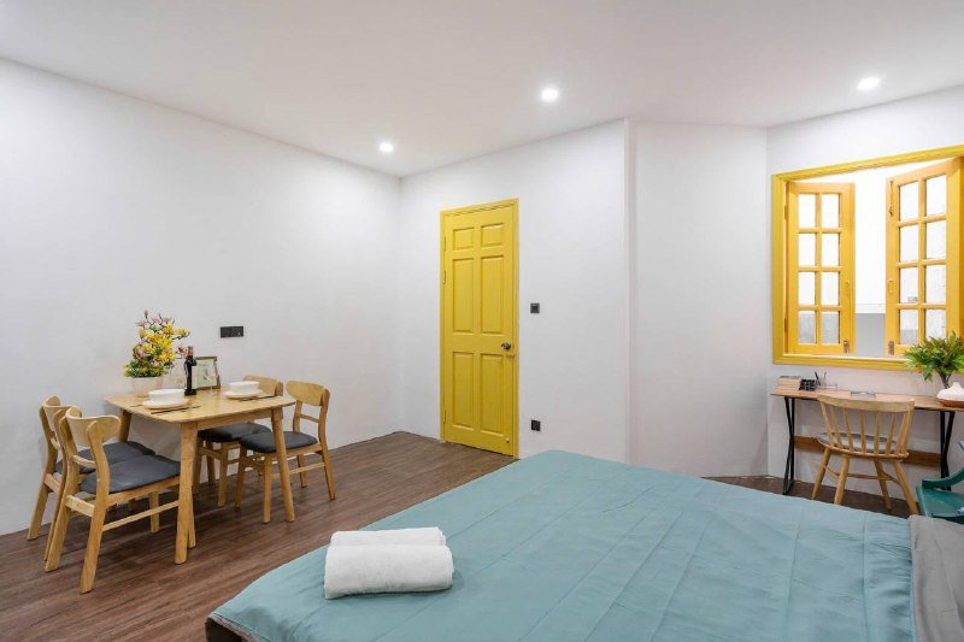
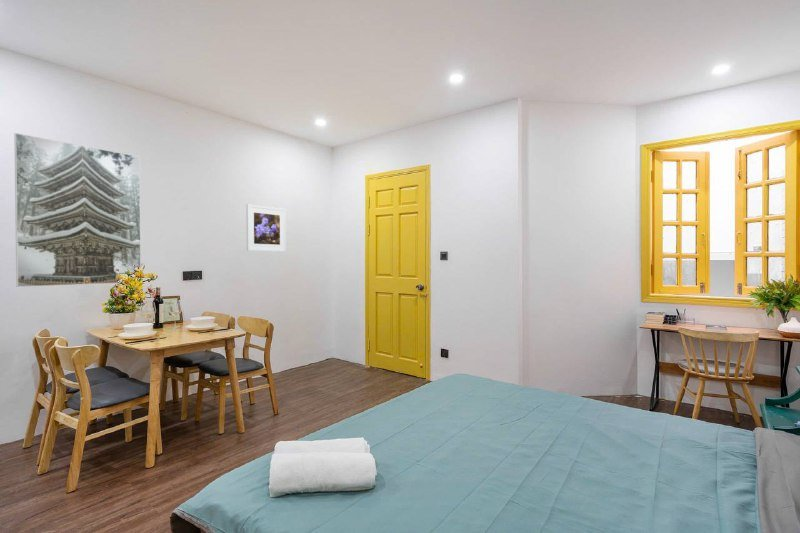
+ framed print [246,203,287,253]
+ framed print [13,132,142,288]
